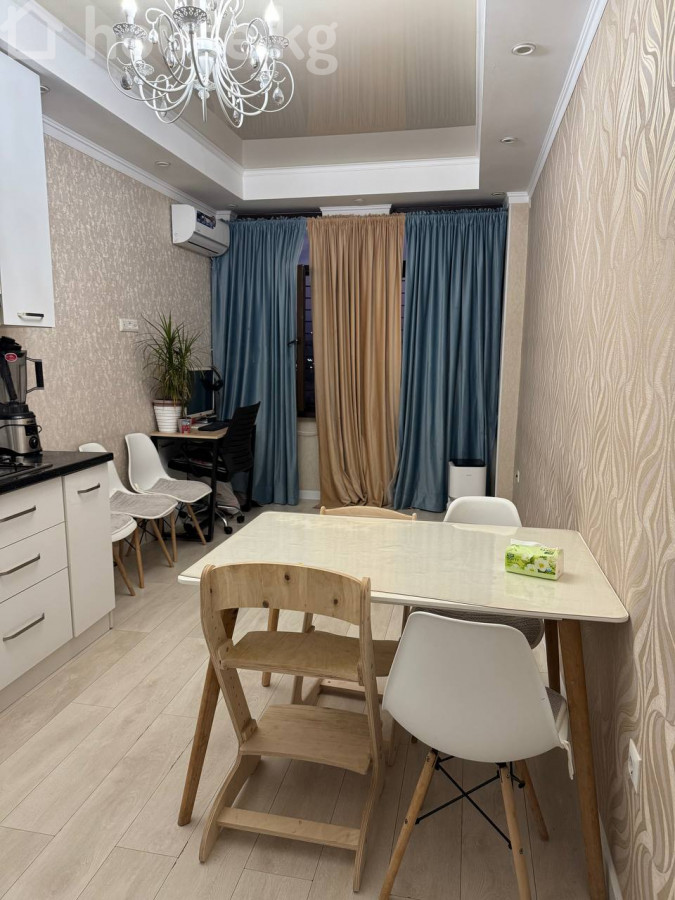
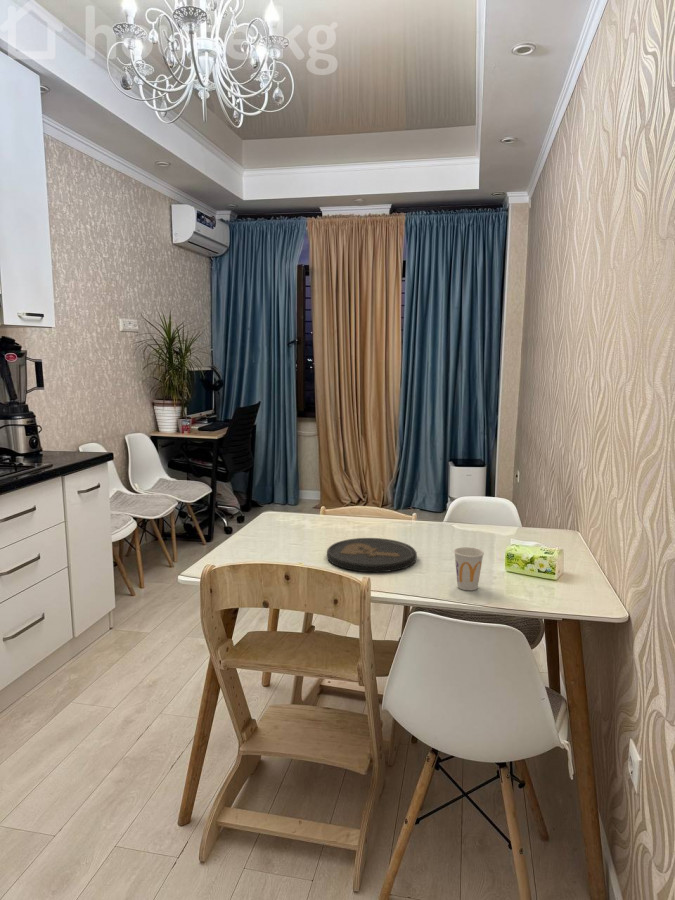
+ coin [326,537,418,573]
+ cup [453,546,485,591]
